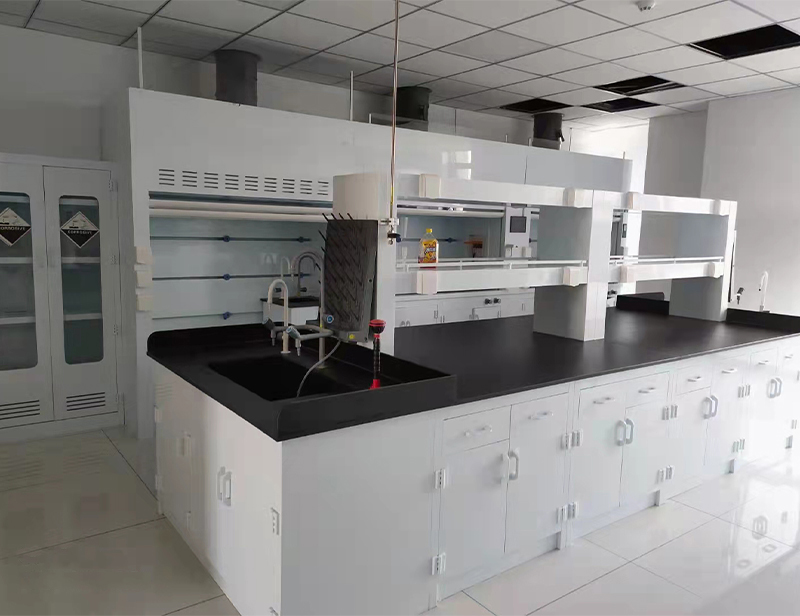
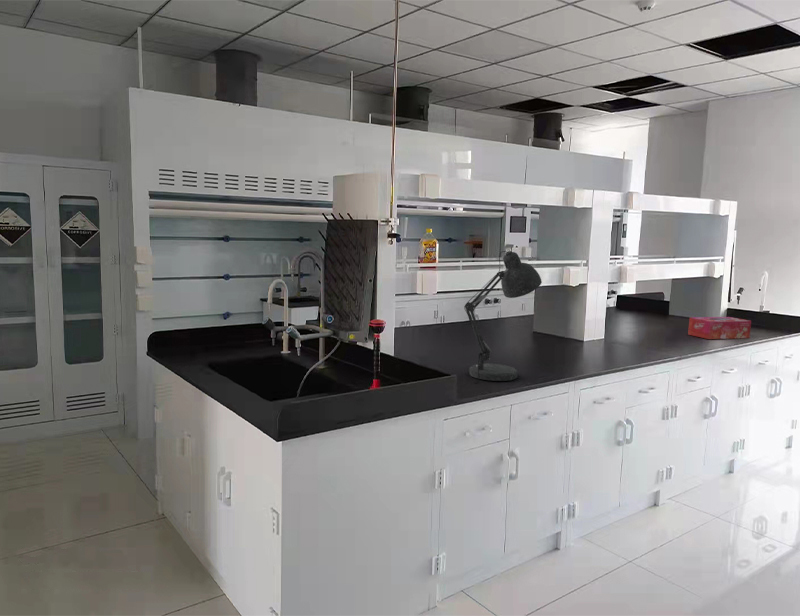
+ desk lamp [463,250,543,384]
+ tissue box [687,316,752,340]
